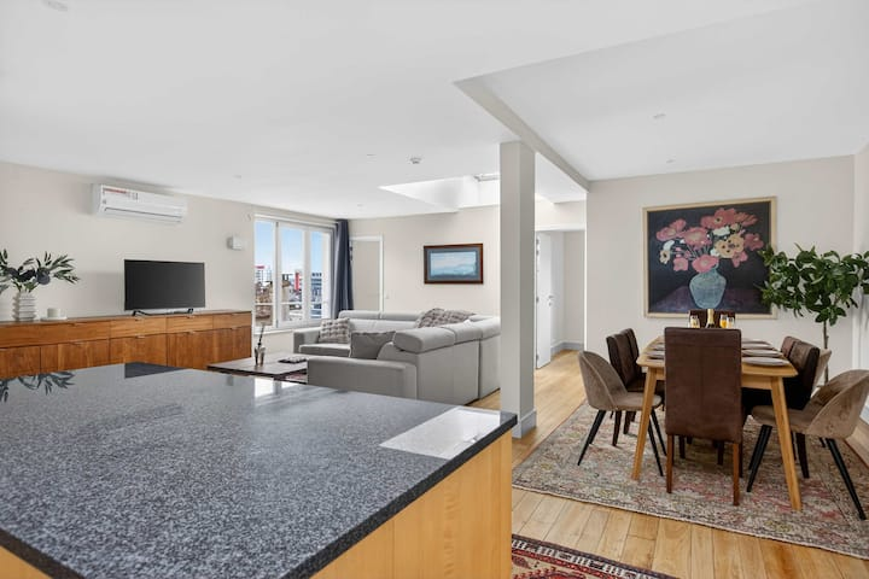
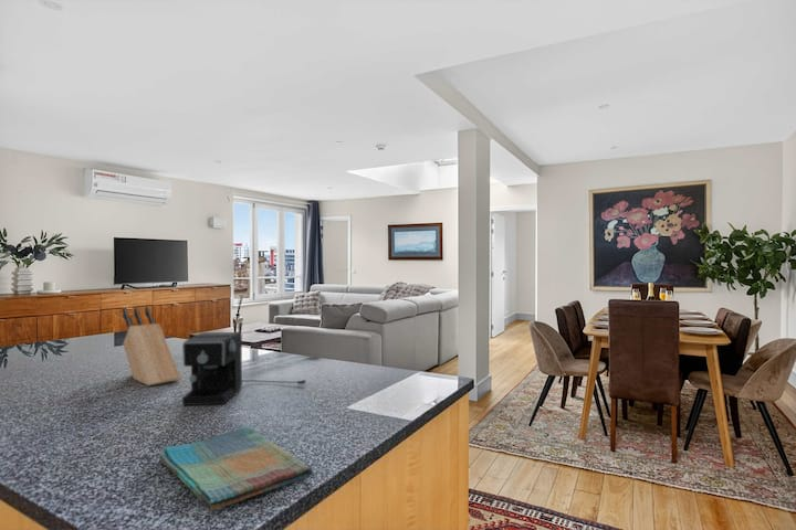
+ dish towel [158,425,314,512]
+ coffee maker [181,331,306,406]
+ knife block [122,305,181,386]
